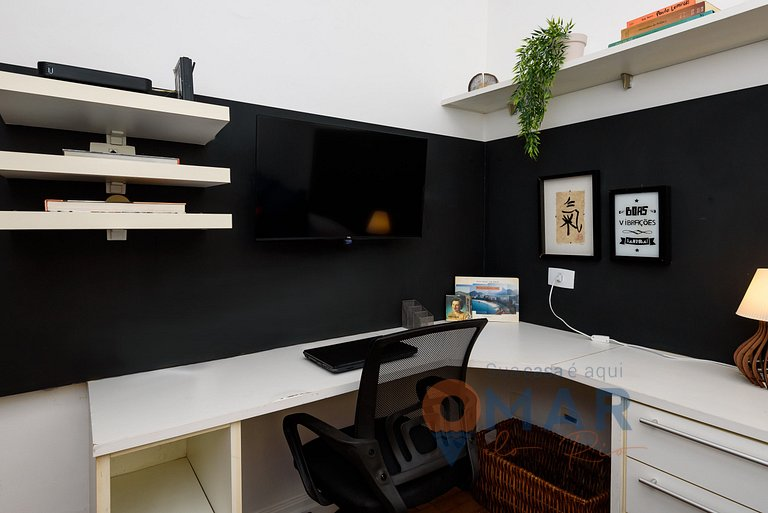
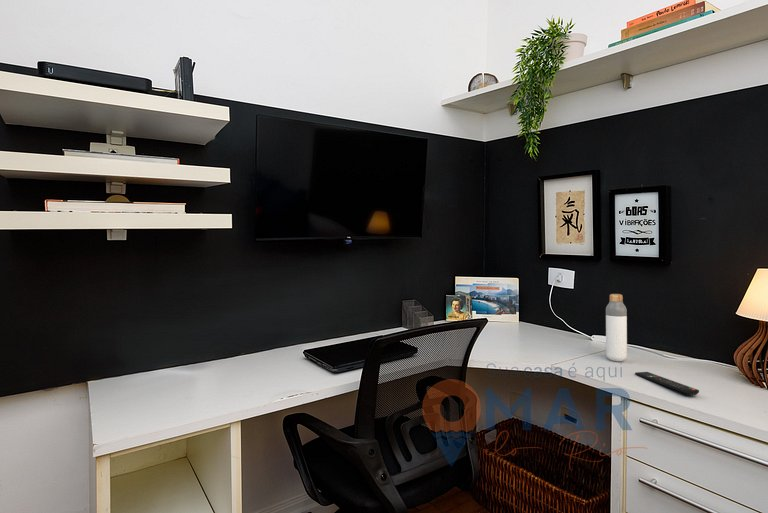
+ remote control [634,371,700,396]
+ bottle [605,293,628,362]
